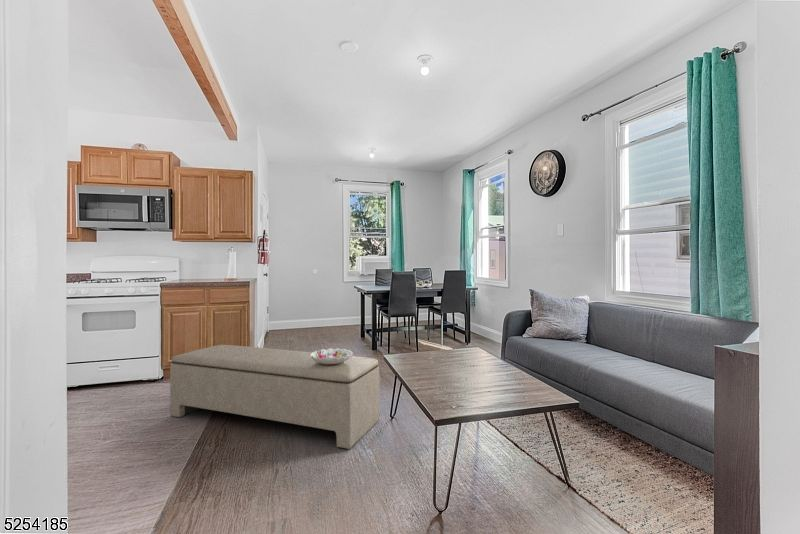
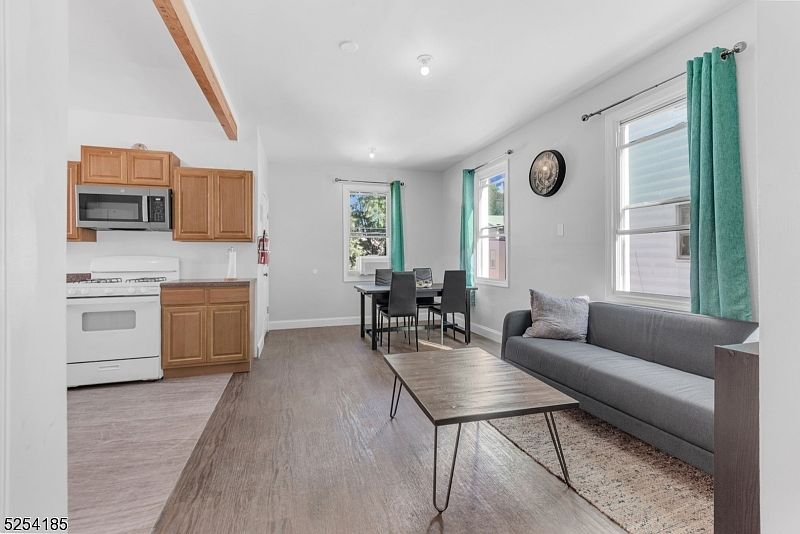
- bench [169,344,380,450]
- decorative bowl [310,347,354,364]
